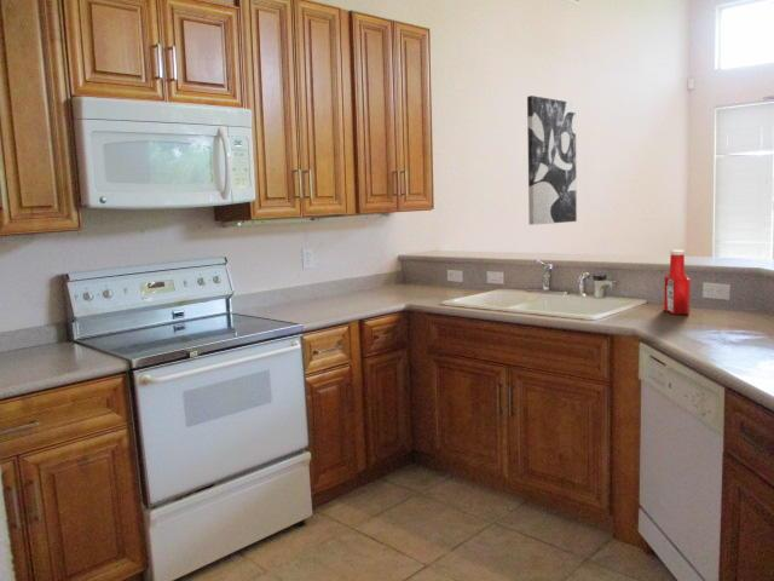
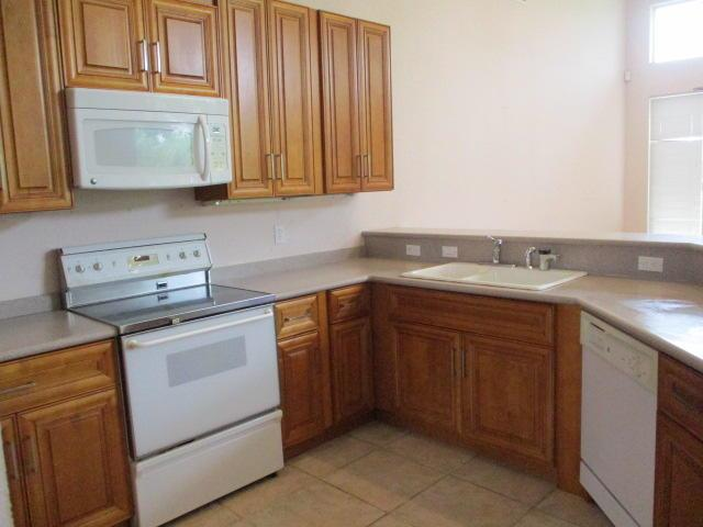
- soap bottle [663,249,692,316]
- wall art [526,94,578,226]
